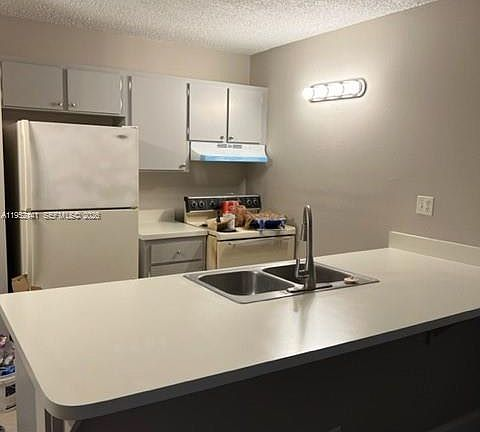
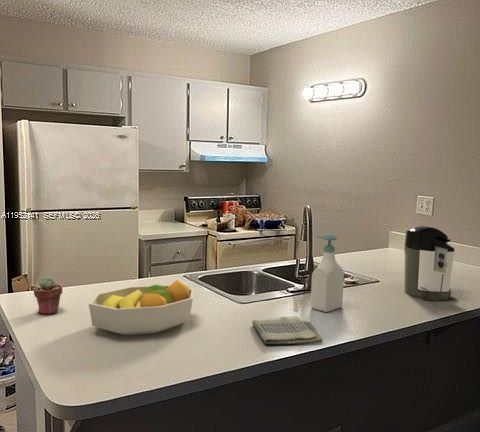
+ fruit bowl [88,279,195,336]
+ potted succulent [32,277,63,315]
+ coffee maker [403,225,455,302]
+ soap bottle [310,233,345,313]
+ dish towel [251,314,324,345]
